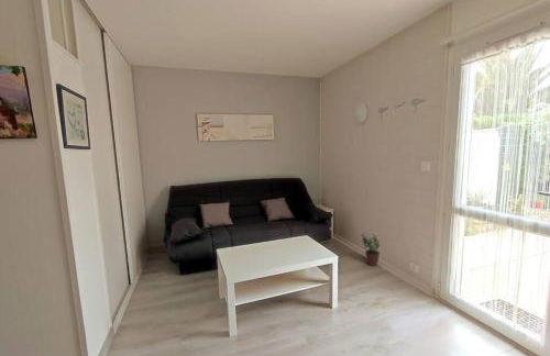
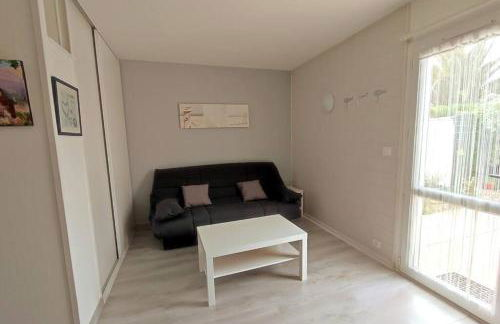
- potted plant [360,232,382,267]
